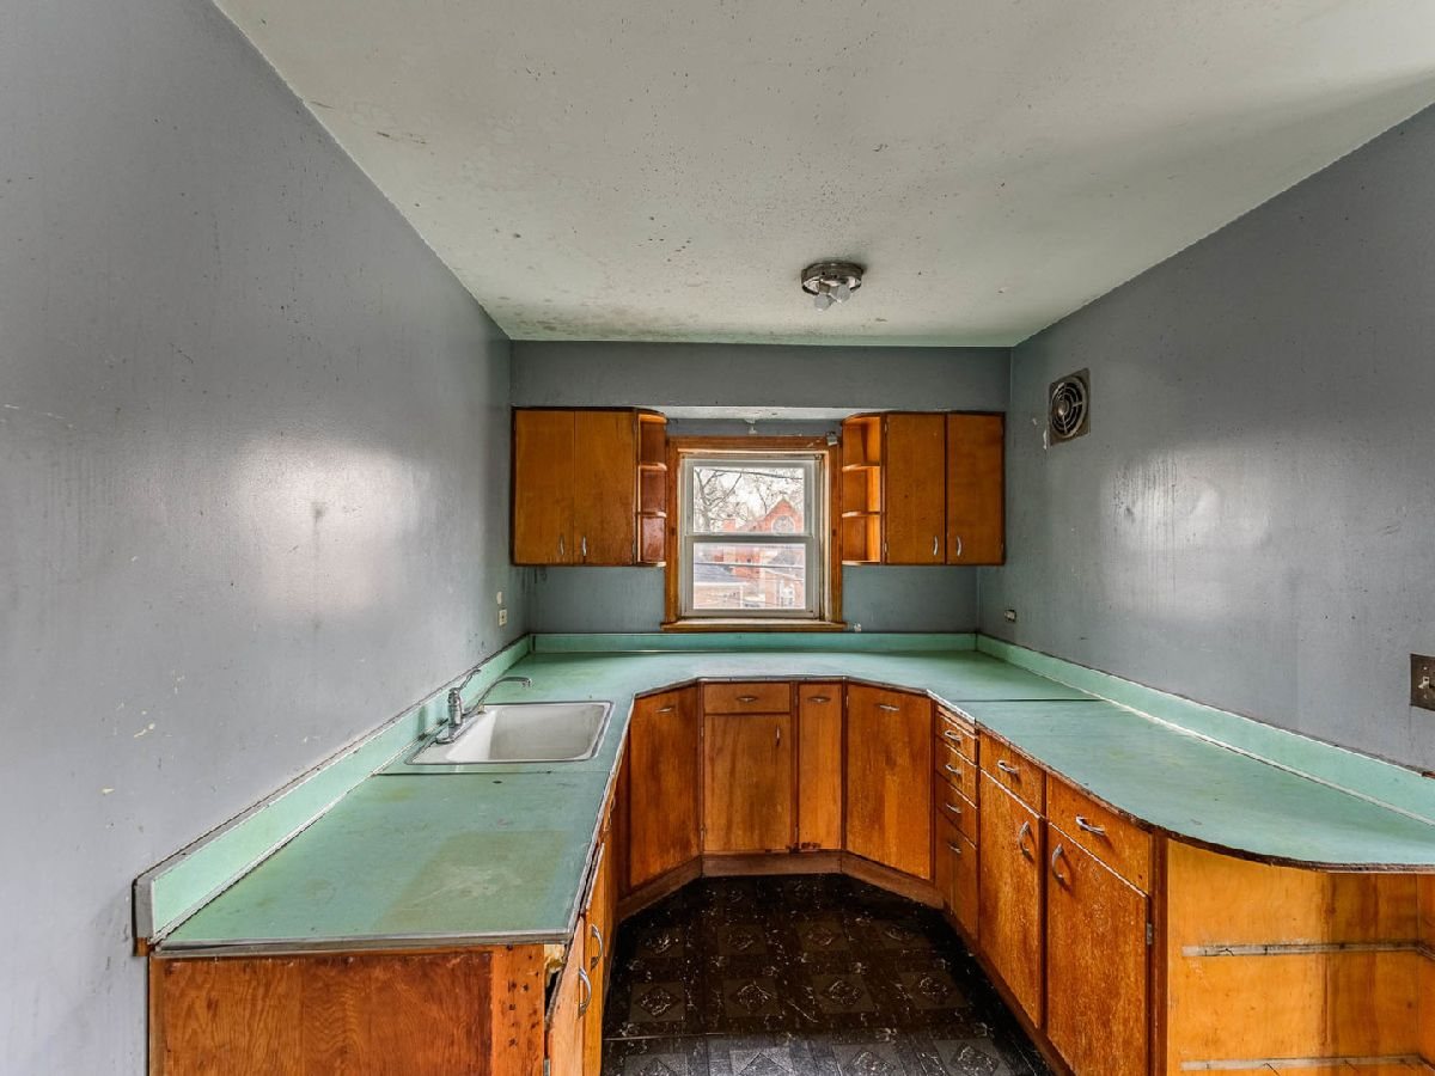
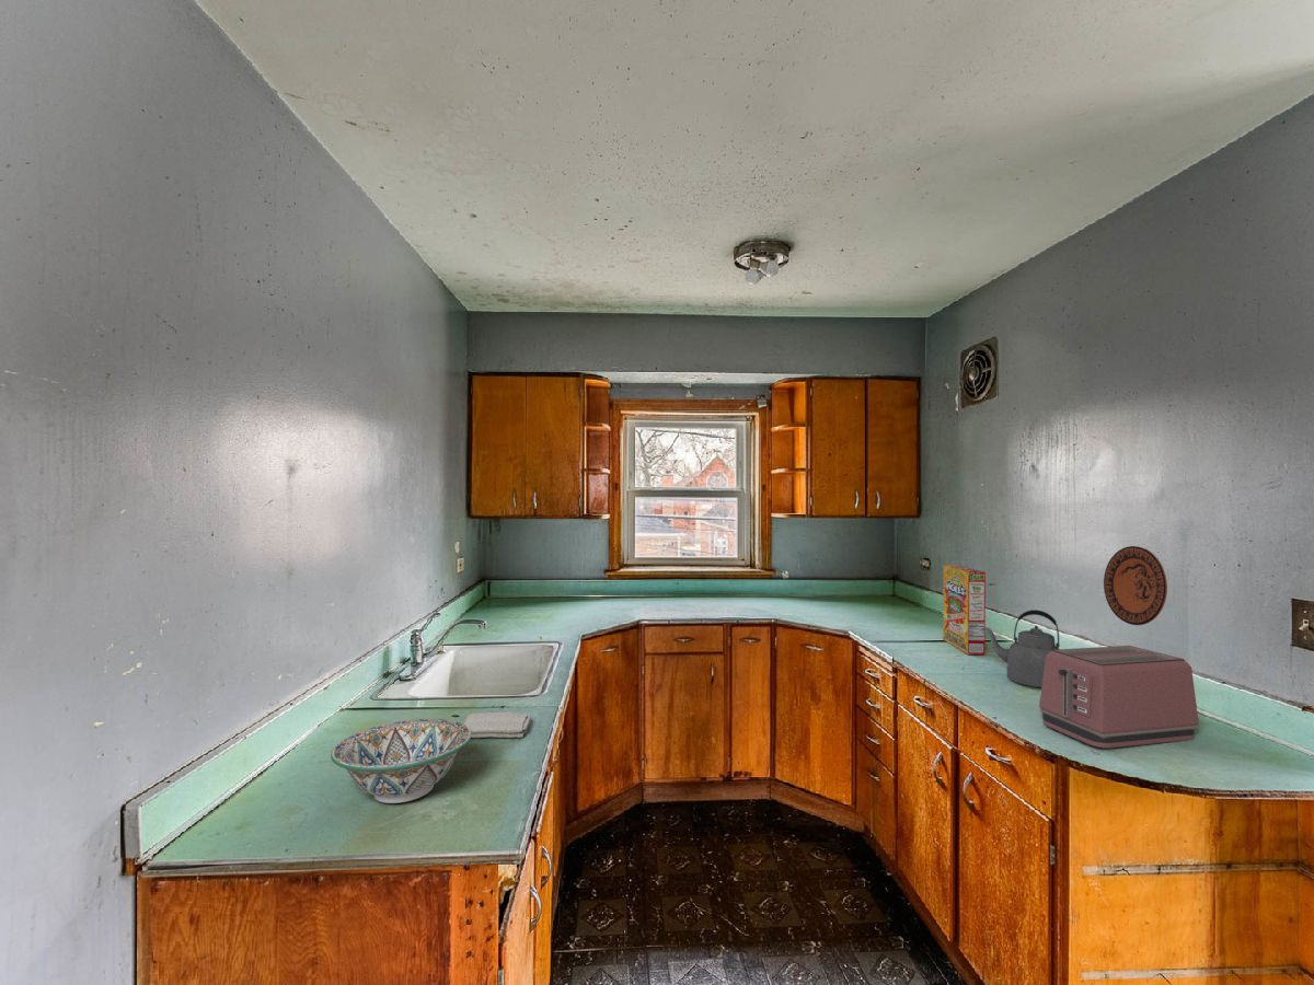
+ decorative plate [1103,545,1168,626]
+ kettle [982,609,1061,688]
+ decorative bowl [330,718,472,804]
+ cereal box [942,564,987,656]
+ toaster [1038,645,1200,749]
+ washcloth [463,710,532,739]
